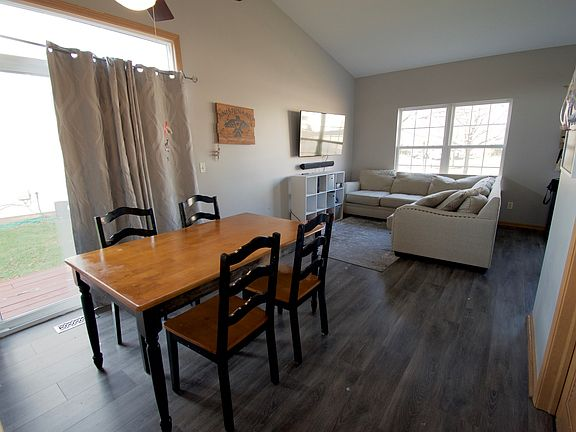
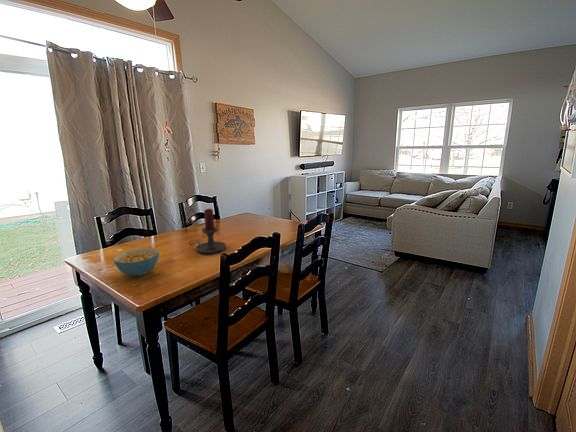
+ candle holder [188,208,227,255]
+ cereal bowl [112,247,160,277]
